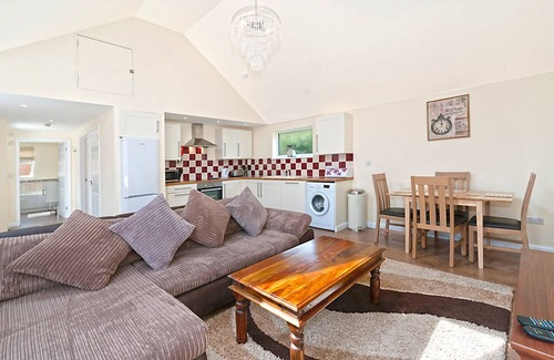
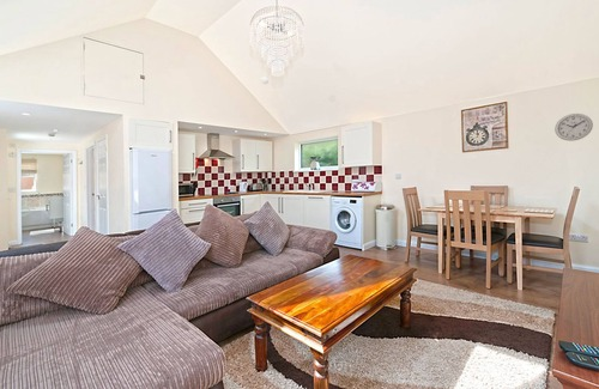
+ wall clock [553,113,594,142]
